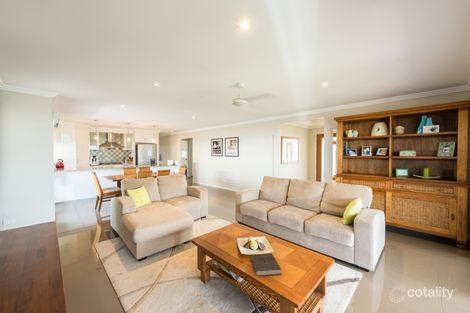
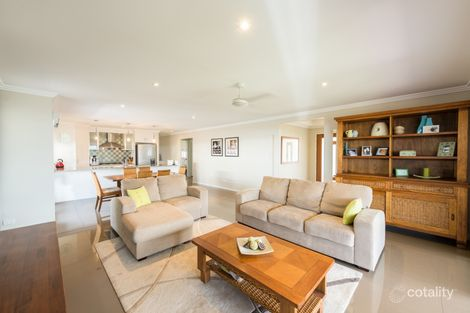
- book [249,252,282,277]
